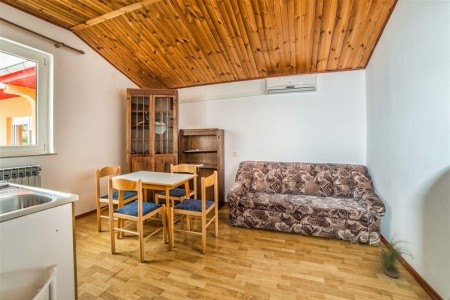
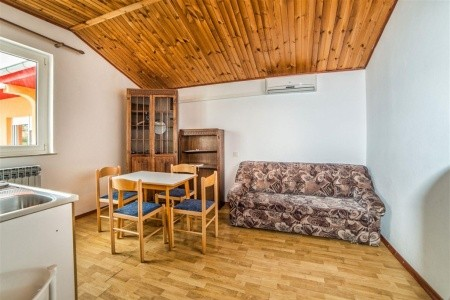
- potted plant [370,234,416,279]
